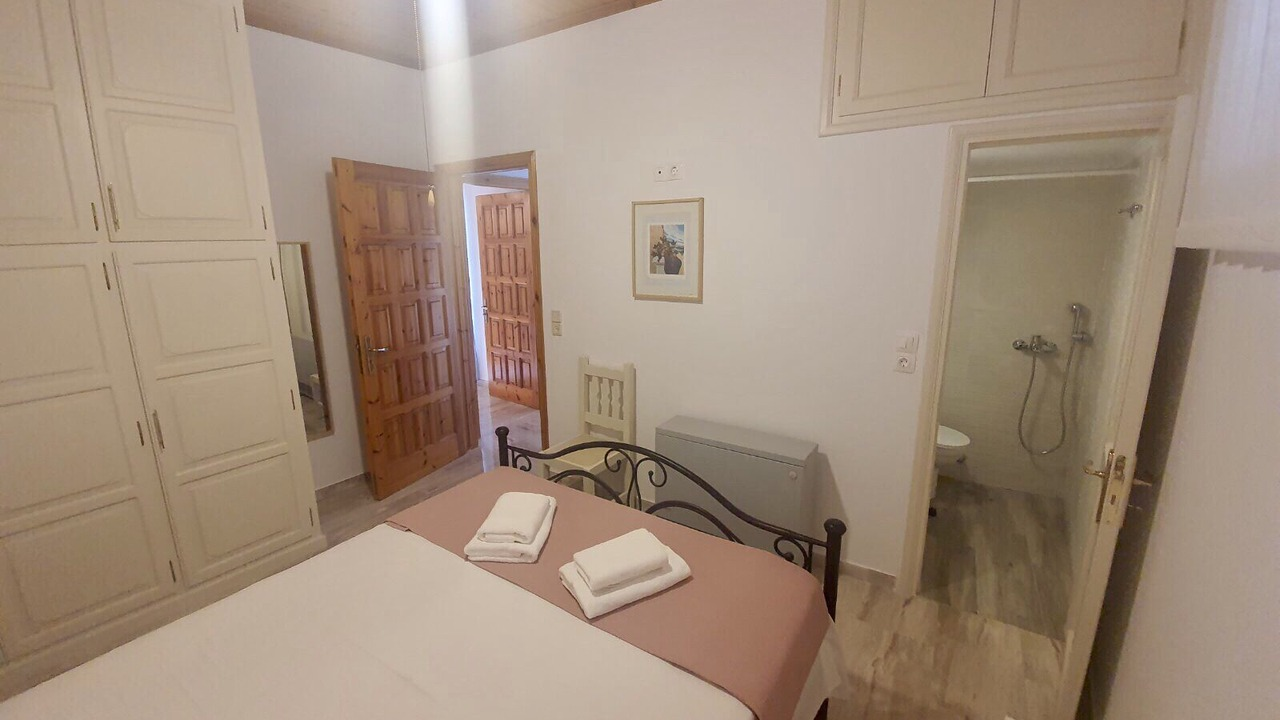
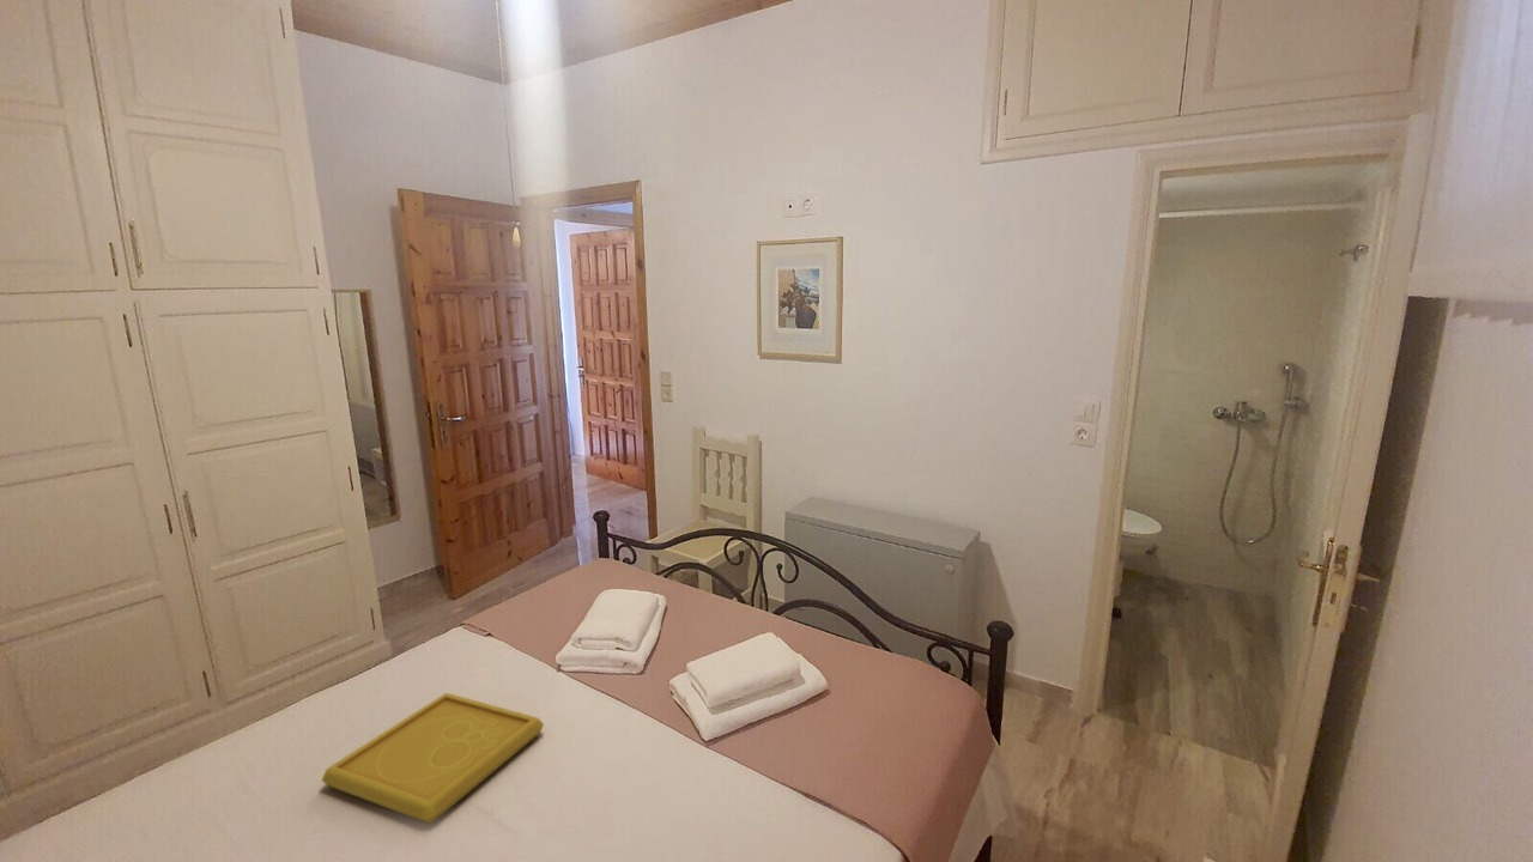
+ serving tray [321,692,545,825]
